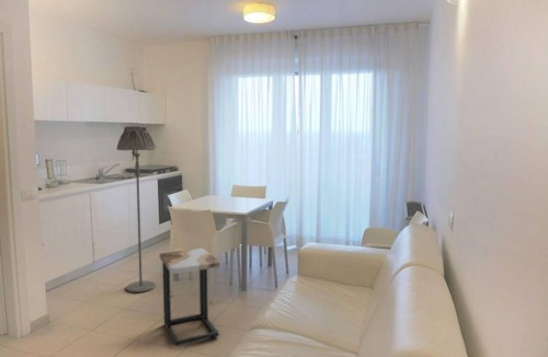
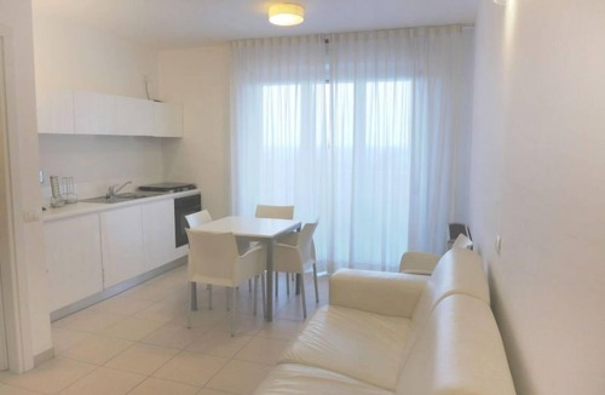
- side table [159,247,221,347]
- floor lamp [116,125,157,293]
